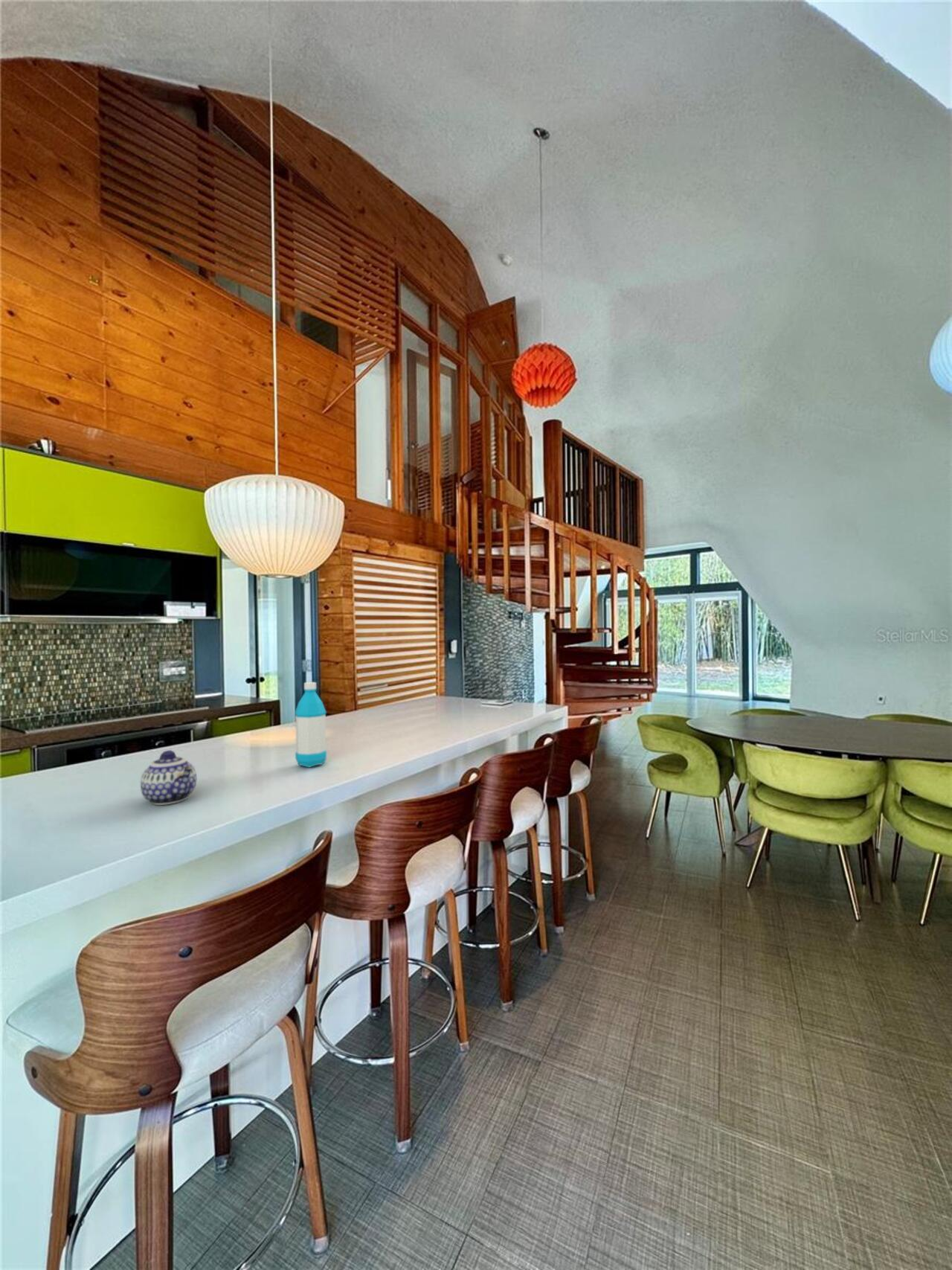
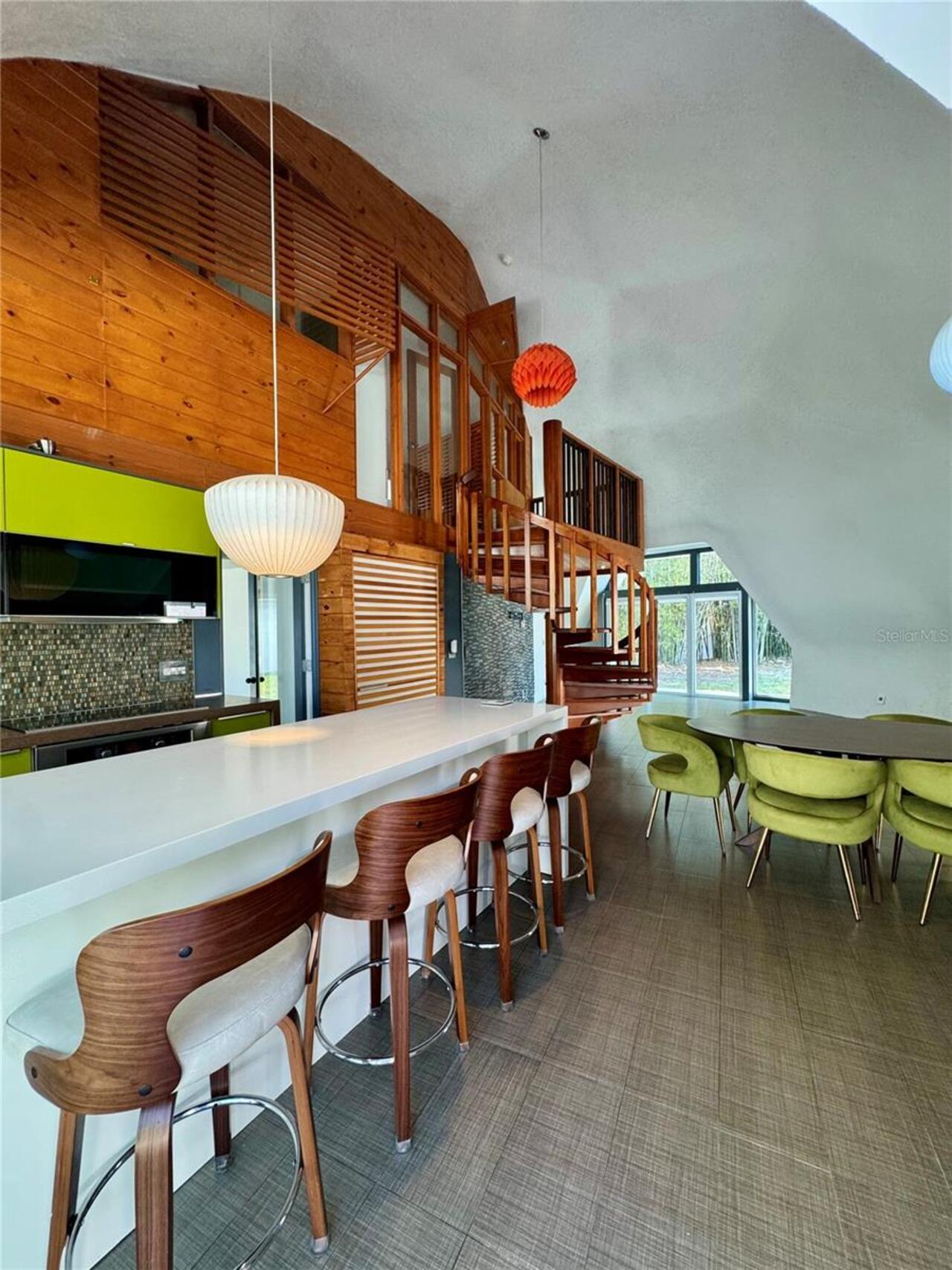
- water bottle [294,681,327,768]
- teapot [140,749,197,806]
